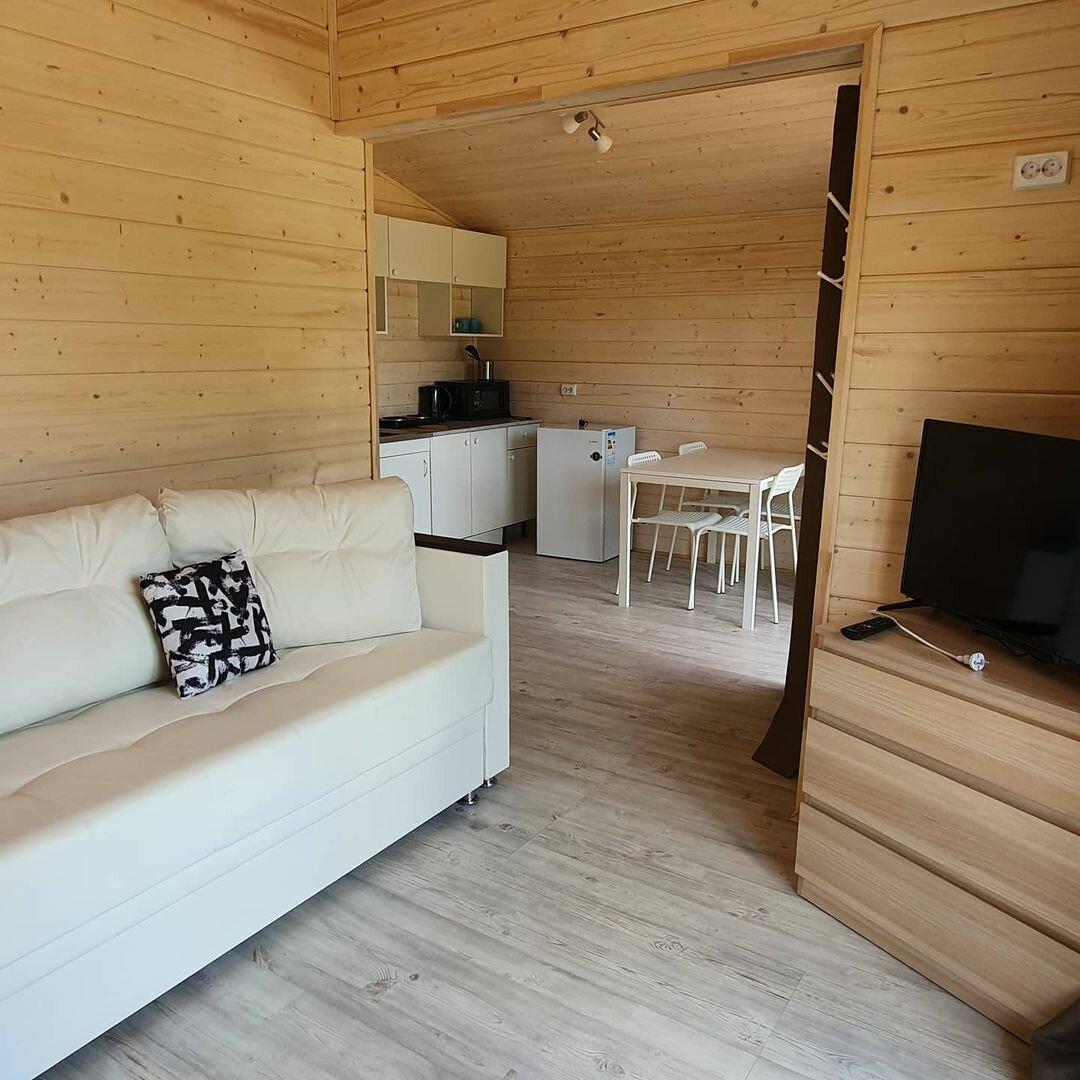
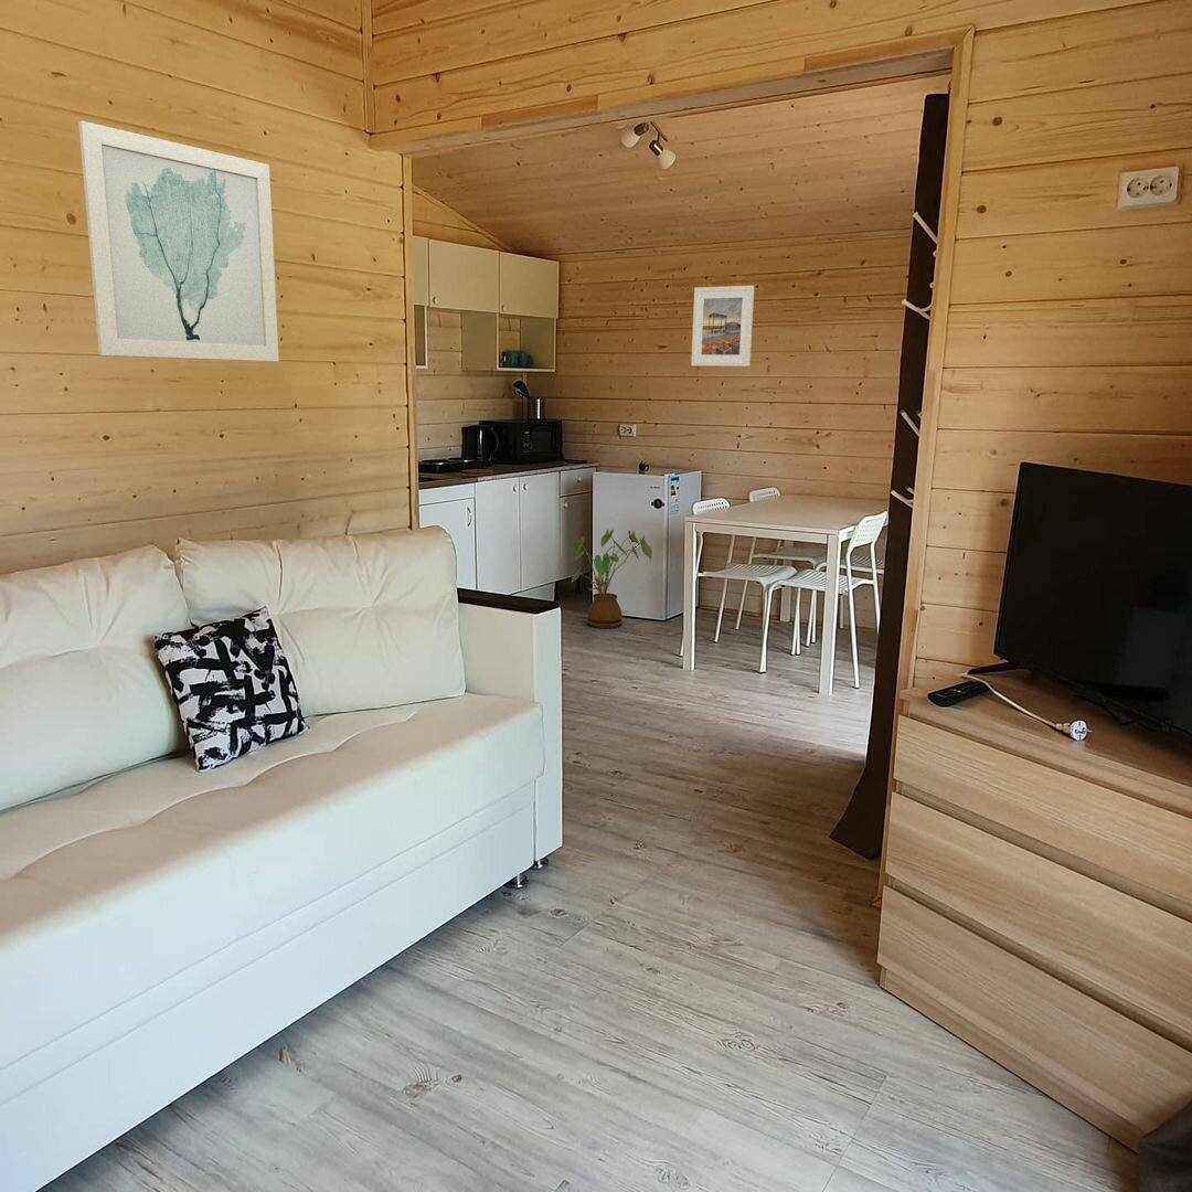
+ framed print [690,285,755,368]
+ wall art [77,119,279,362]
+ house plant [571,529,653,629]
